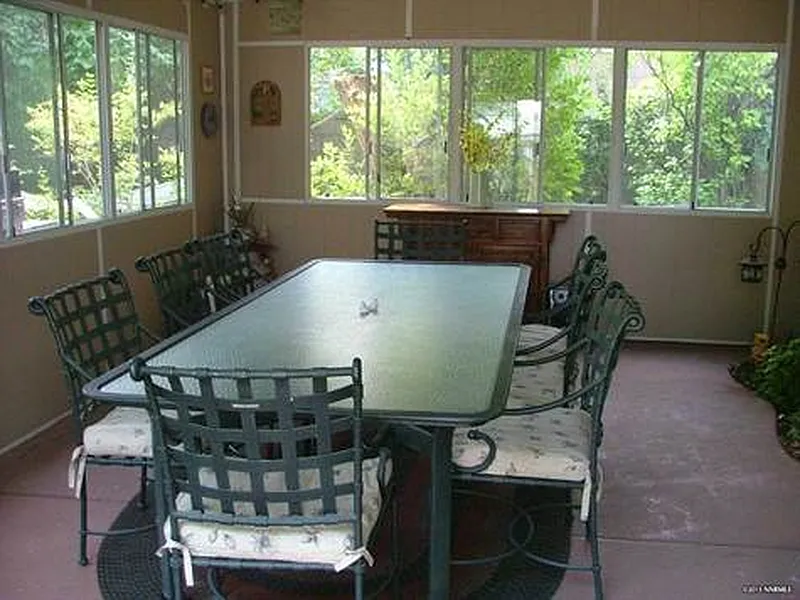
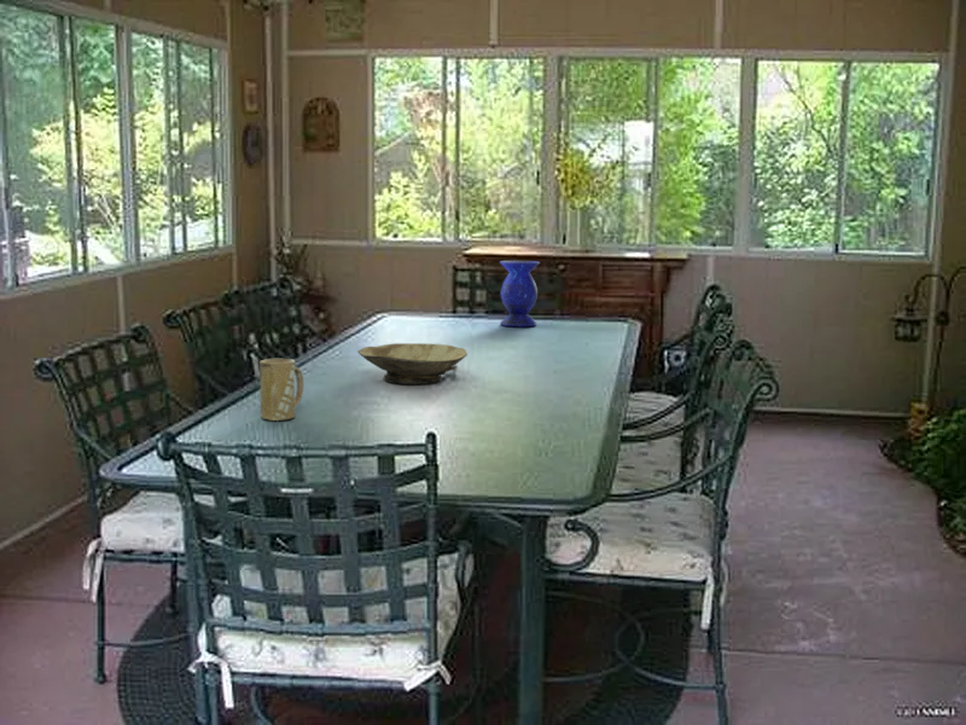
+ bowl [356,342,469,385]
+ vase [499,260,541,327]
+ mug [258,358,304,422]
